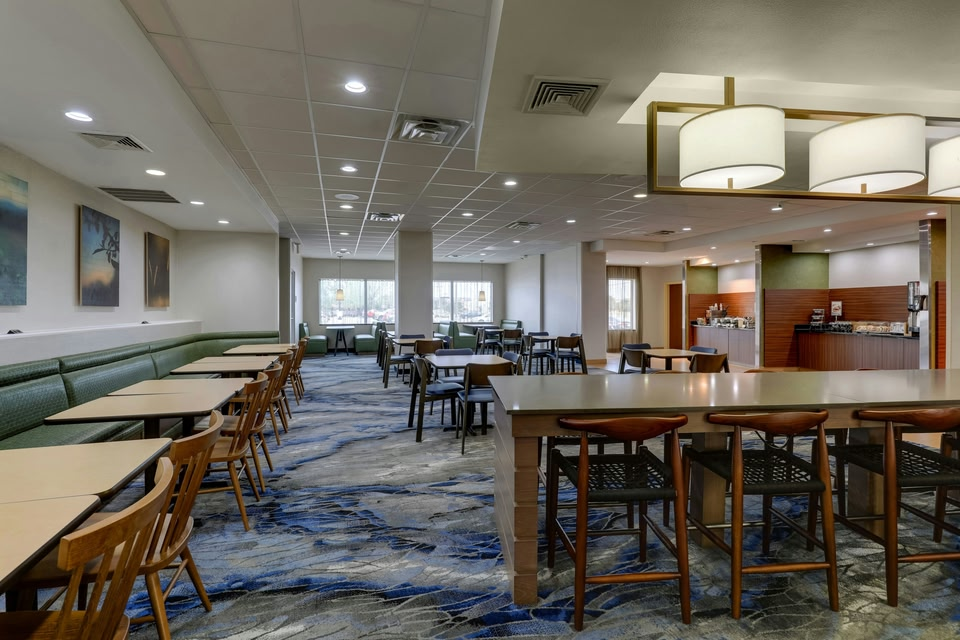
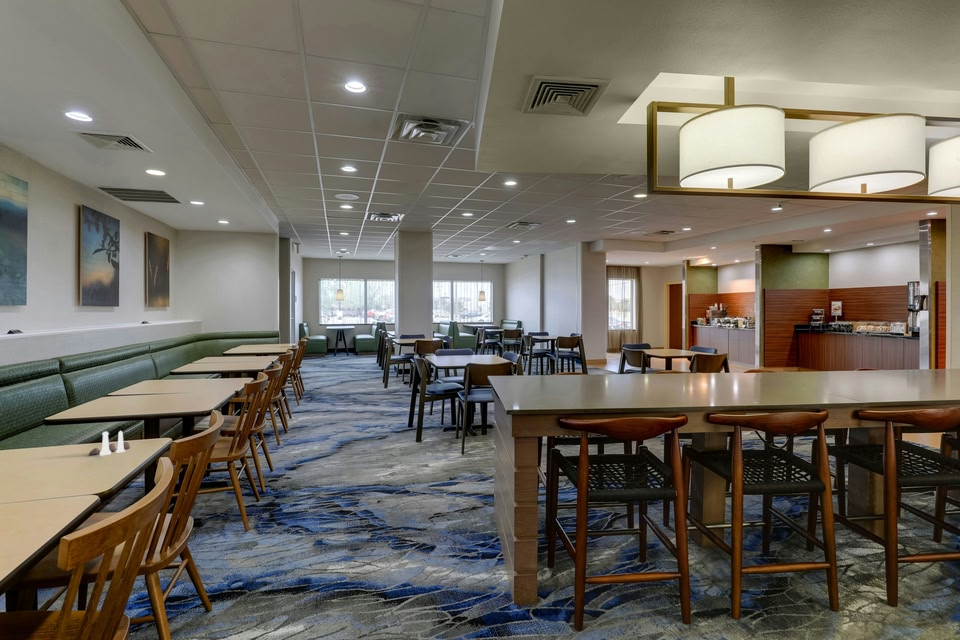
+ salt and pepper shaker set [88,430,131,457]
